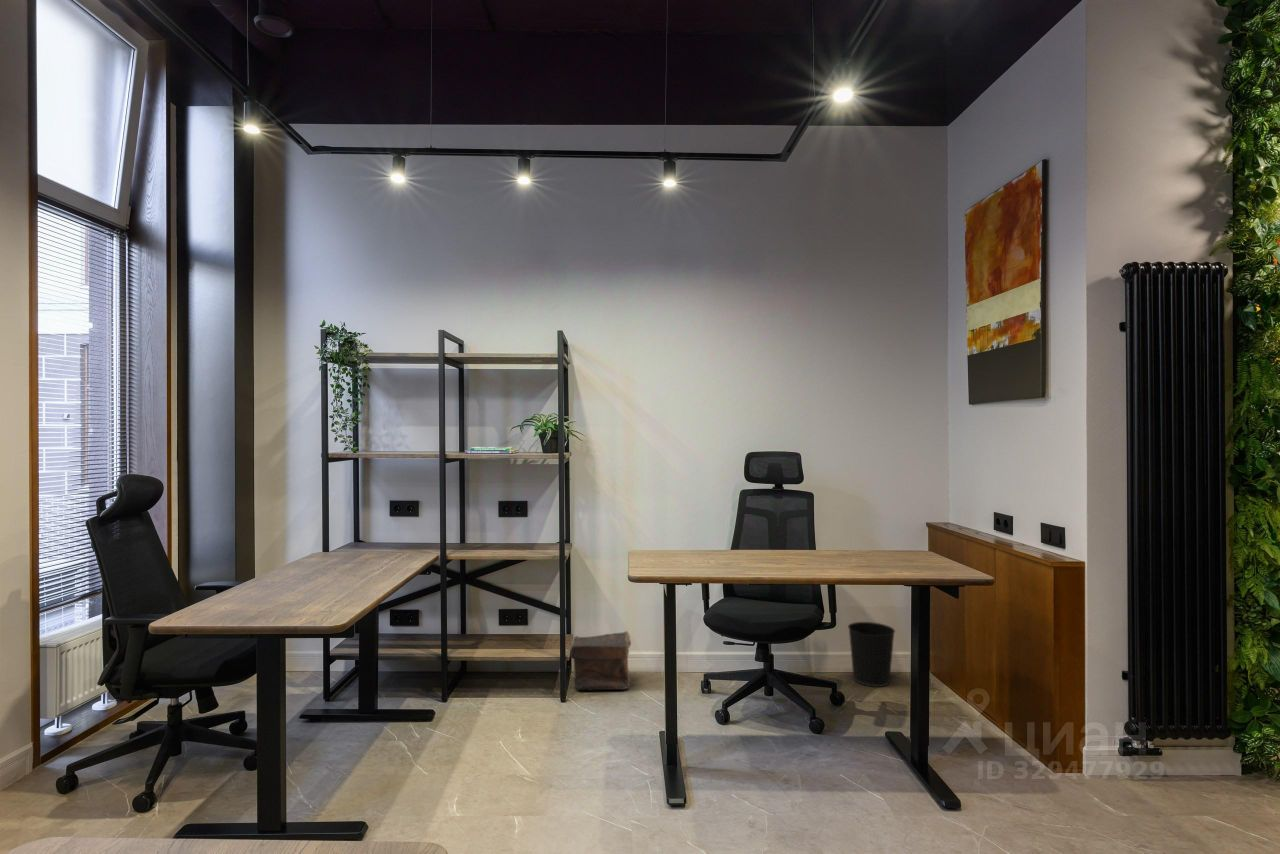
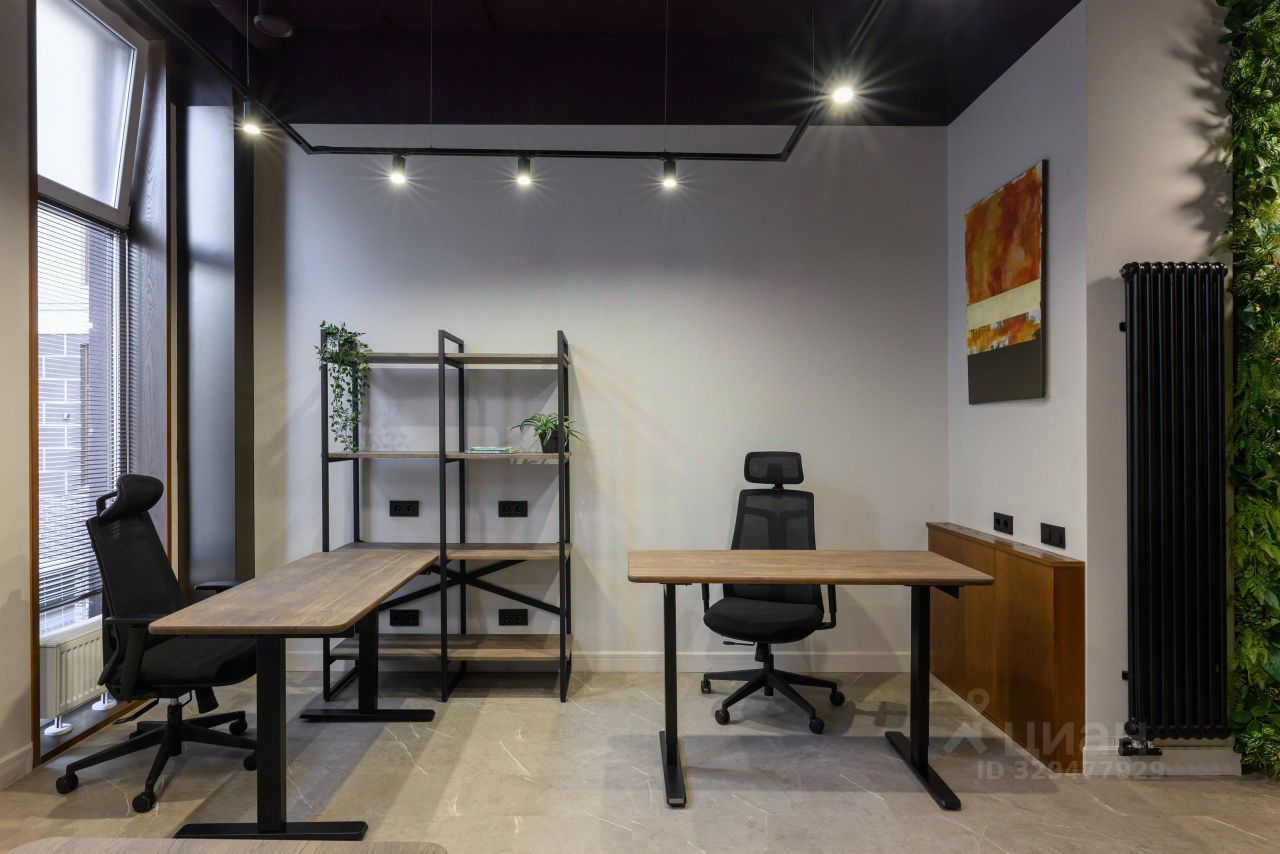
- pouch [569,630,632,692]
- wastebasket [847,621,896,688]
